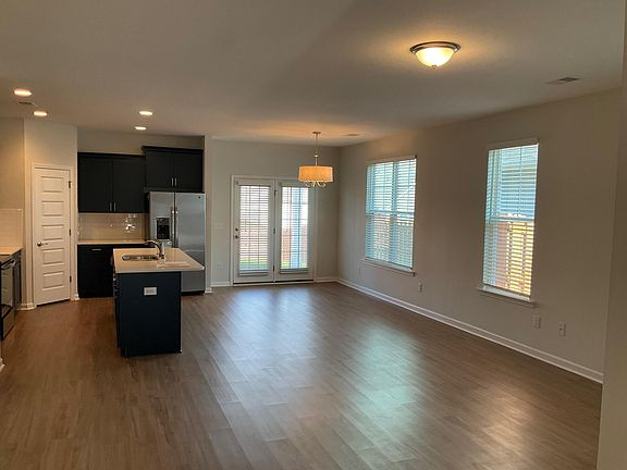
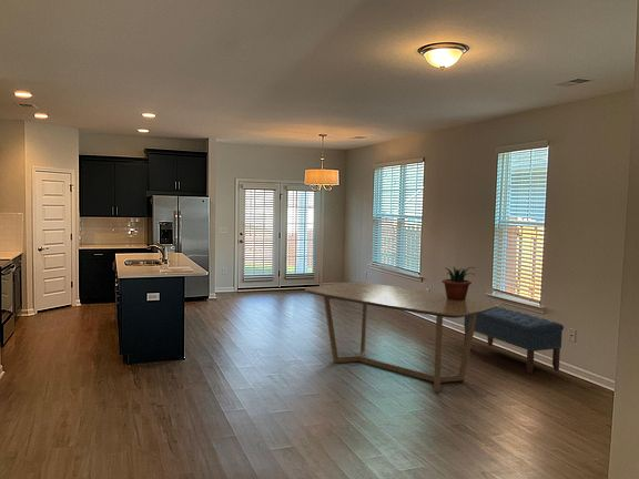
+ potted plant [442,266,476,300]
+ dining table [304,281,503,394]
+ bench [463,306,565,376]
